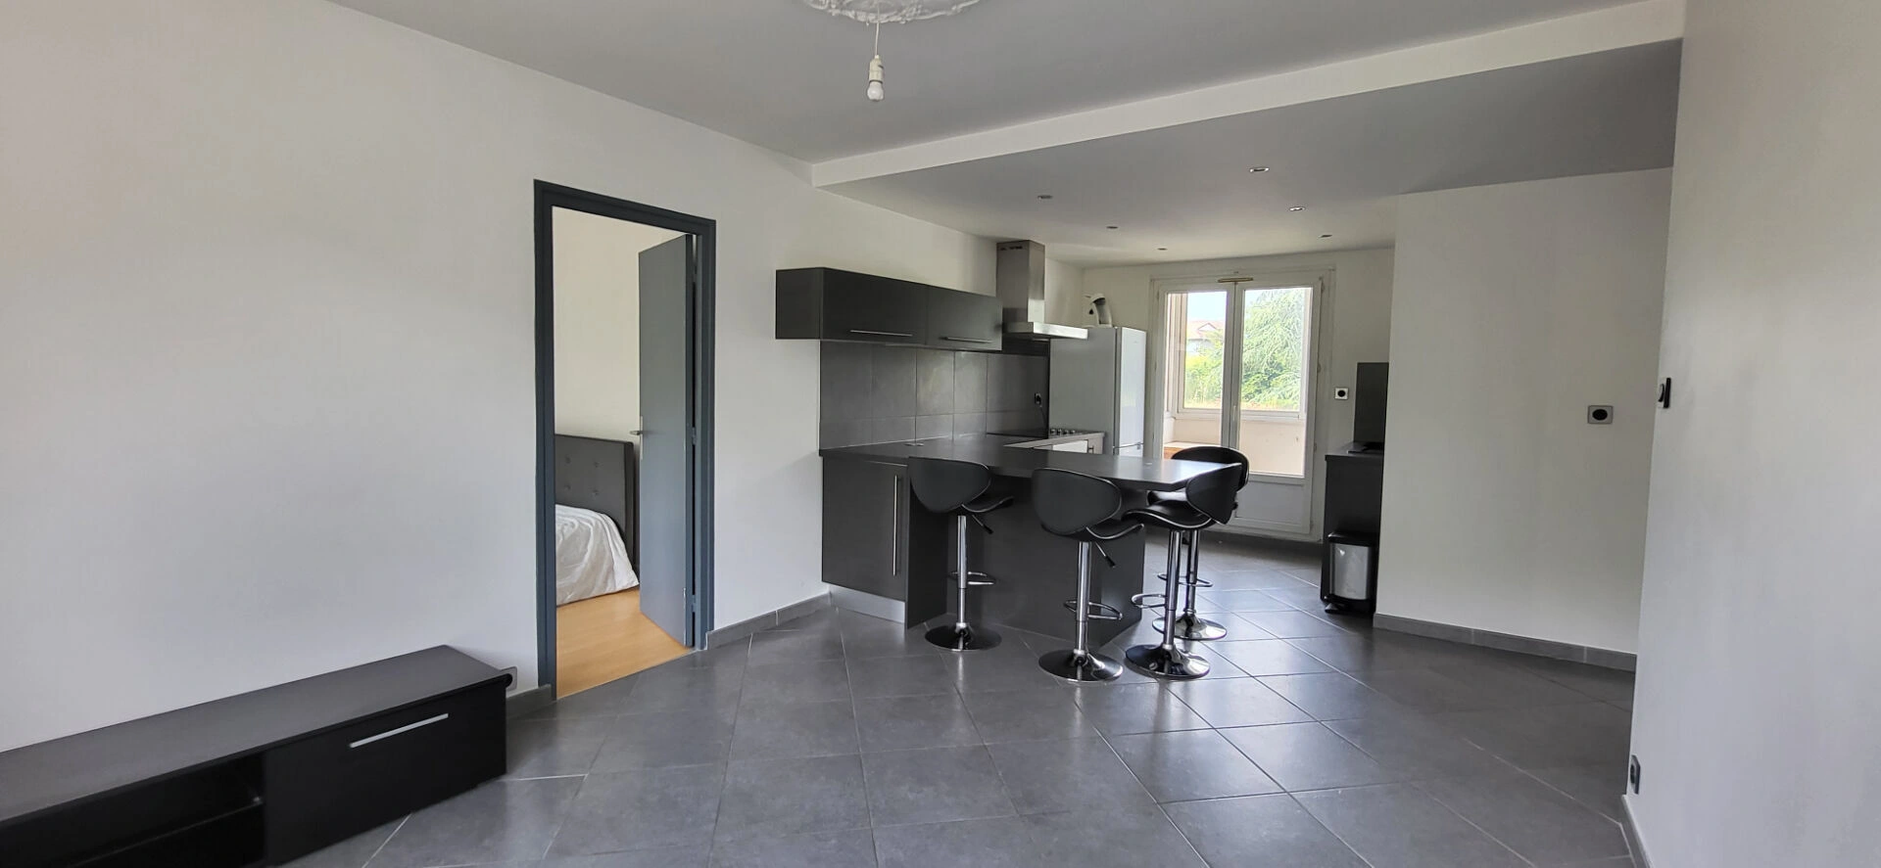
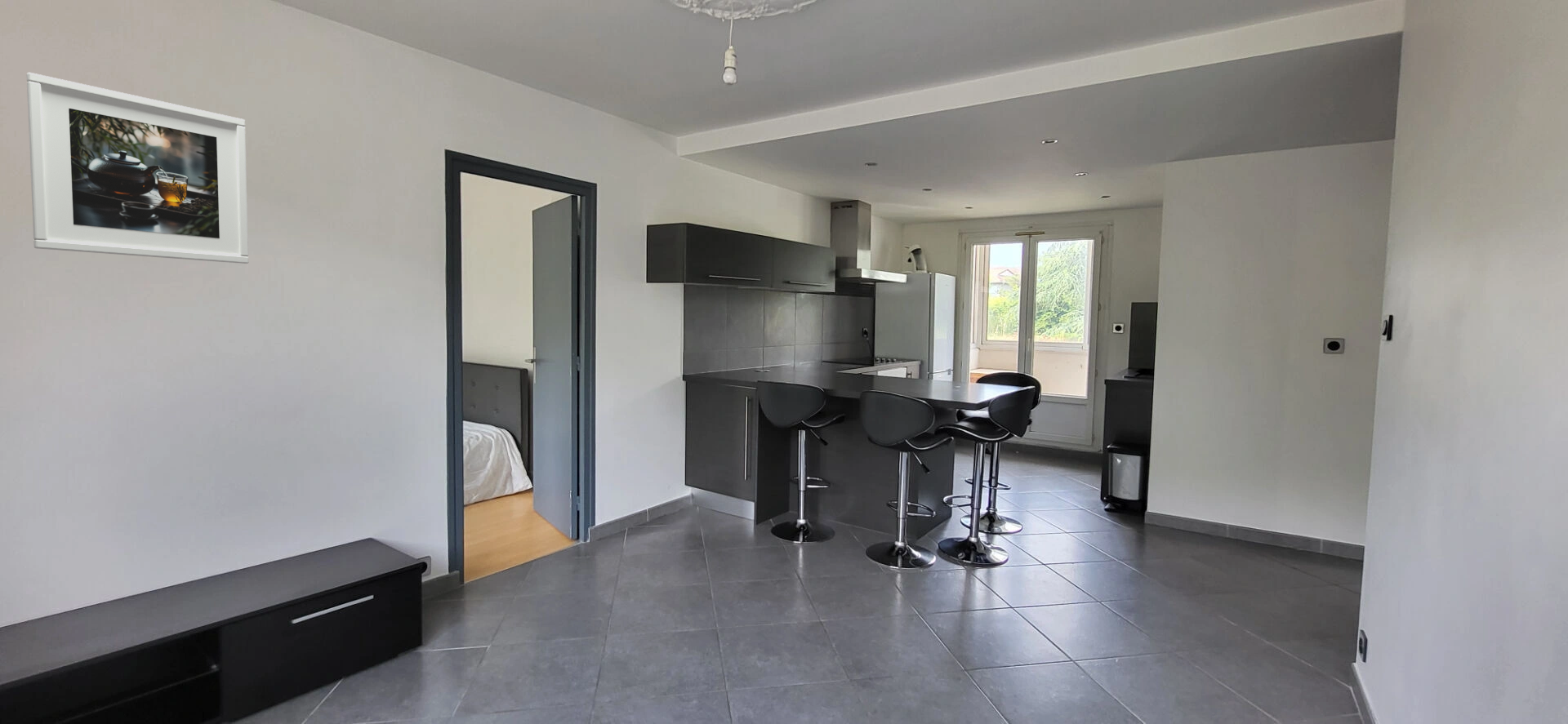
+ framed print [25,72,250,264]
